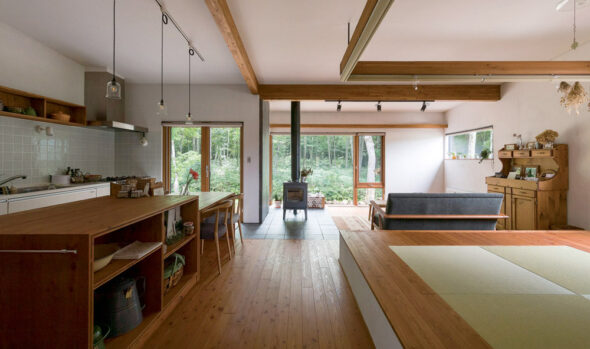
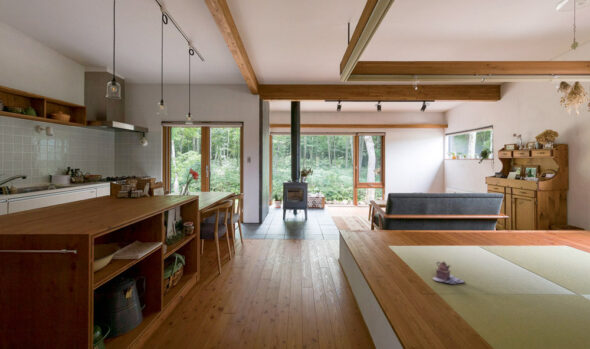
+ teapot [431,261,466,285]
